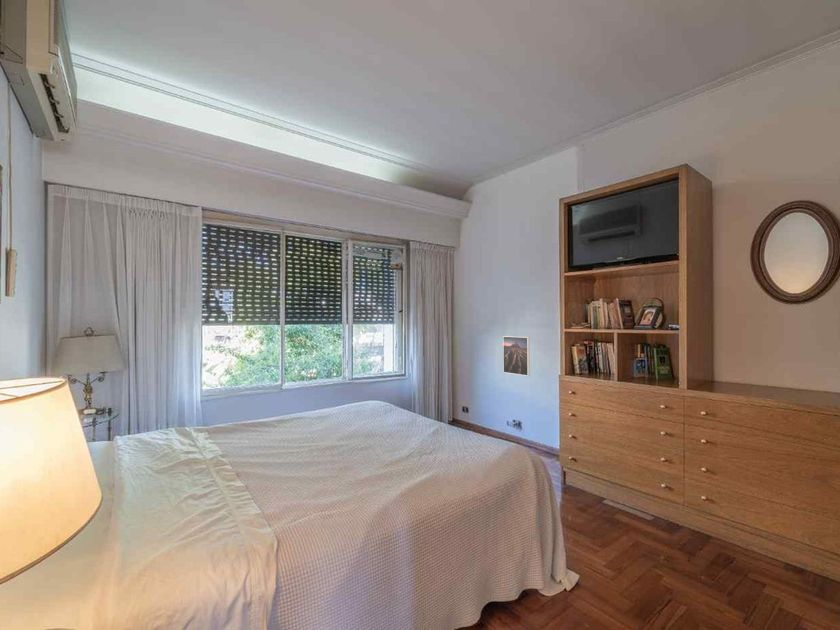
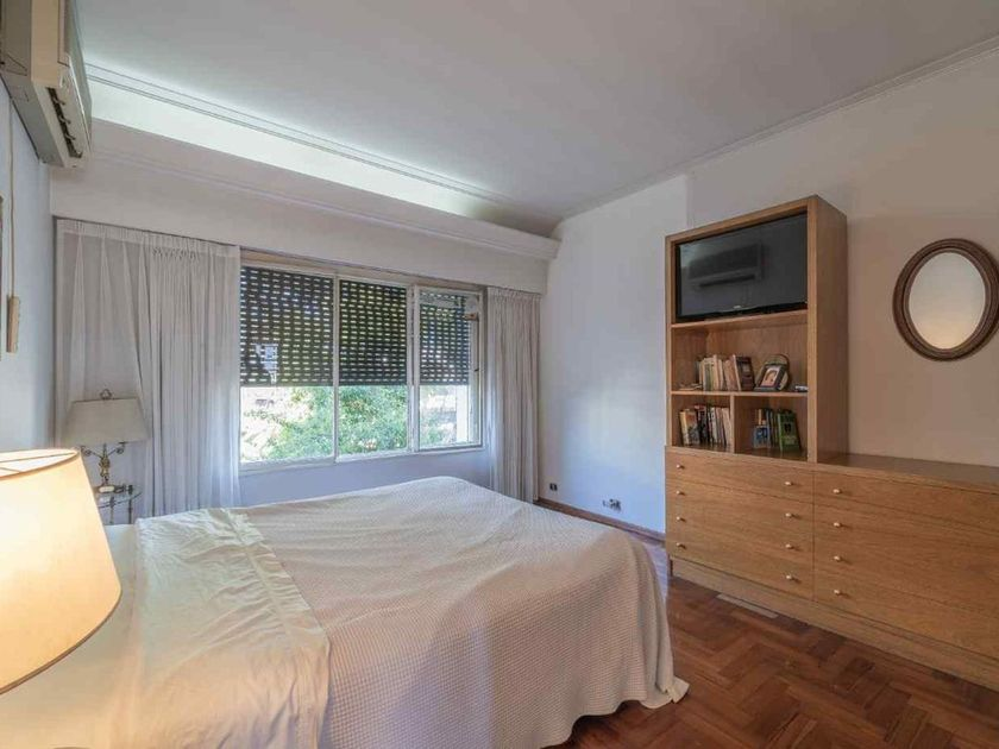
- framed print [502,335,531,377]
